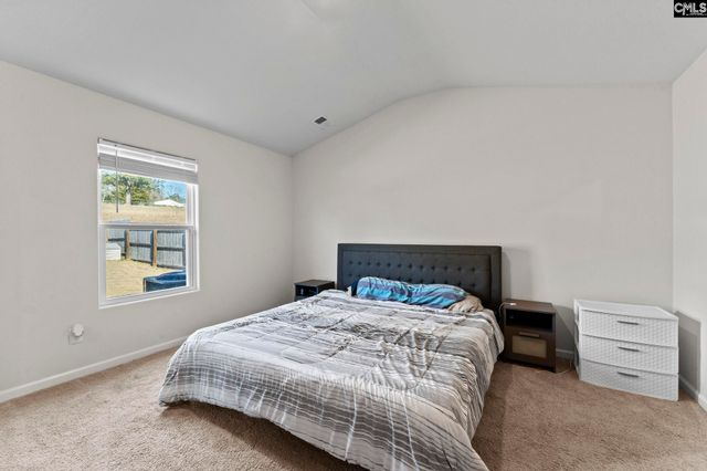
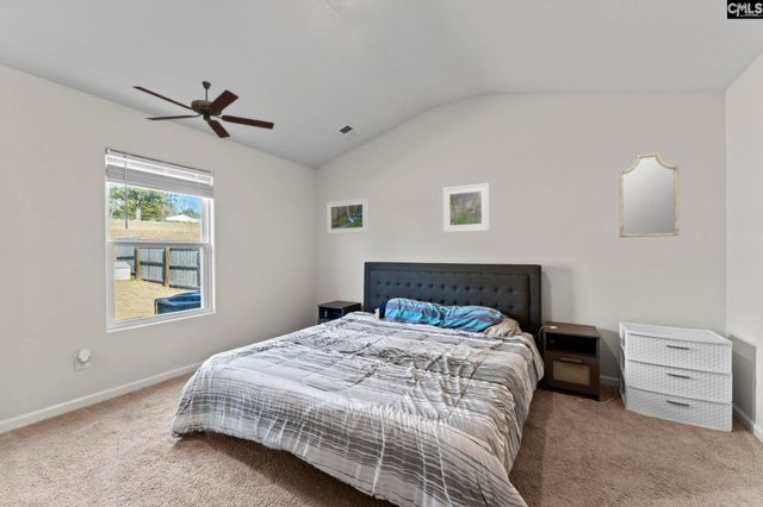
+ home mirror [619,151,680,238]
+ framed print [325,198,370,236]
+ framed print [442,182,491,233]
+ ceiling fan [132,80,275,139]
